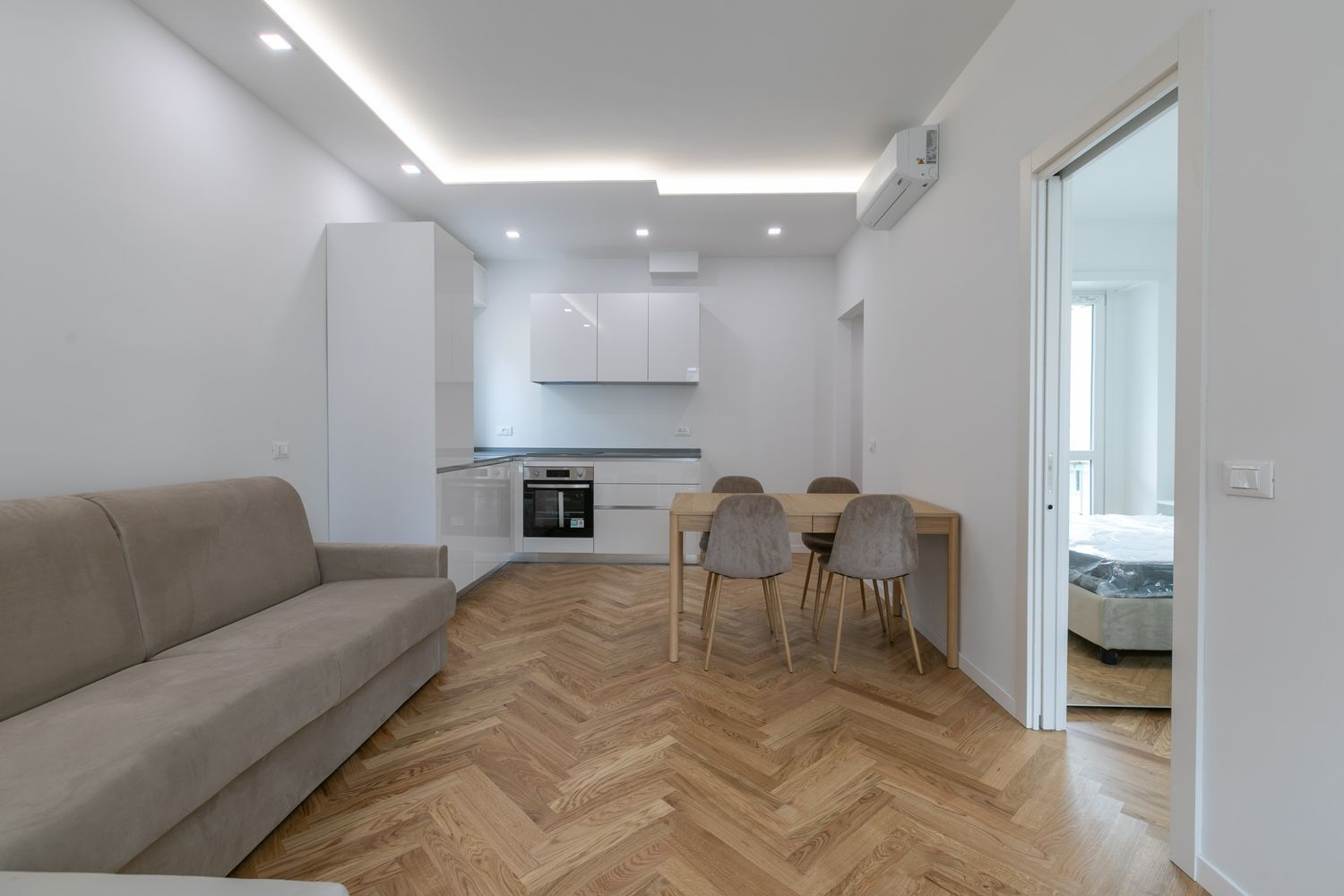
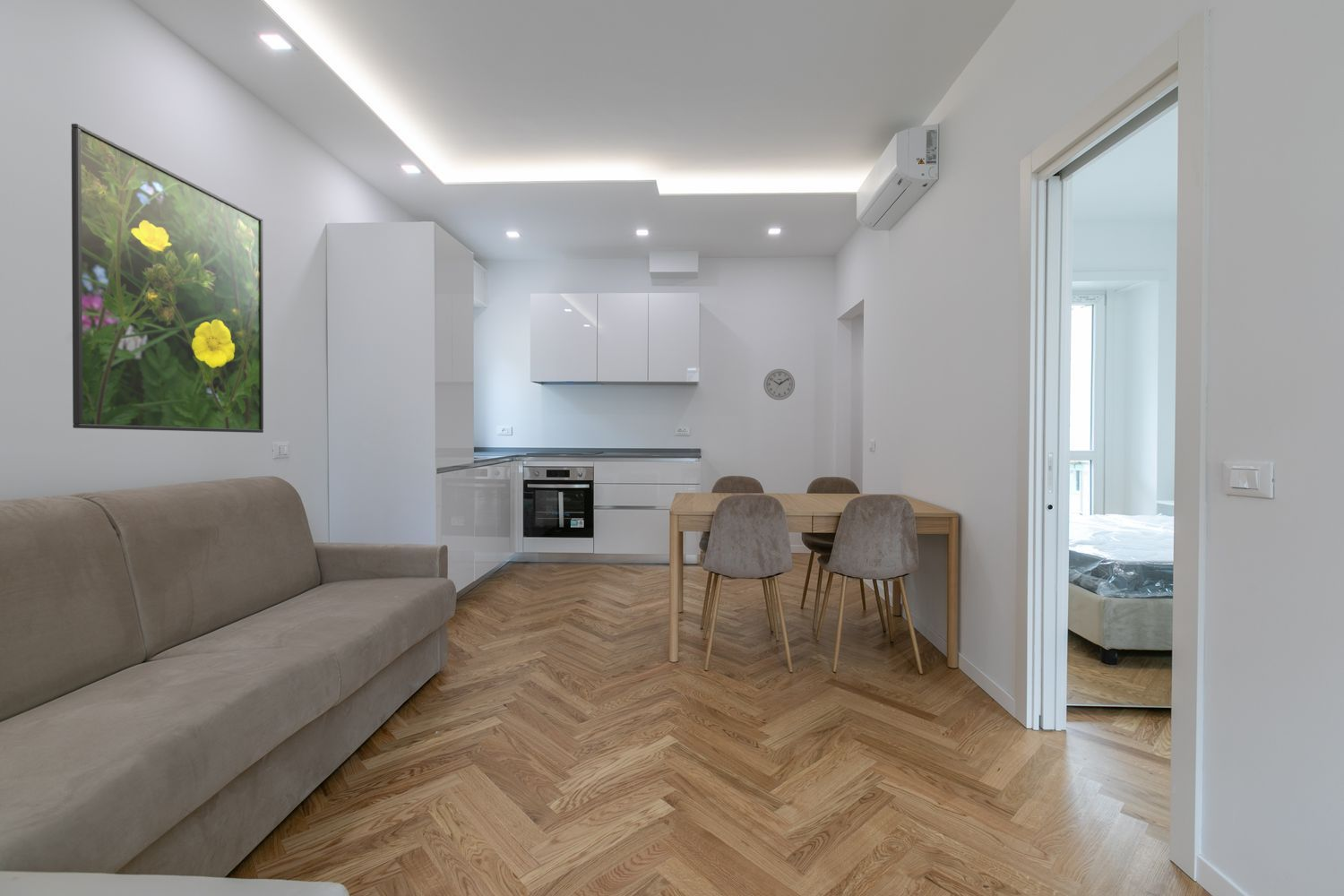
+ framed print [71,123,264,434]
+ wall clock [762,368,796,401]
